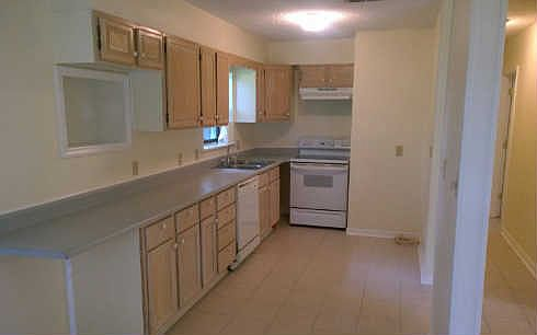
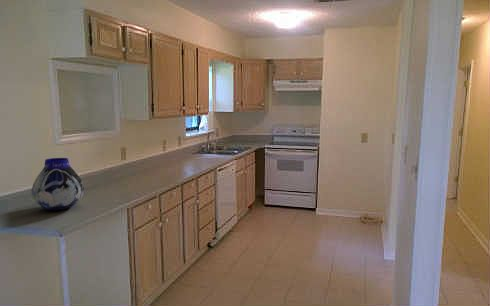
+ vase [31,157,85,211]
